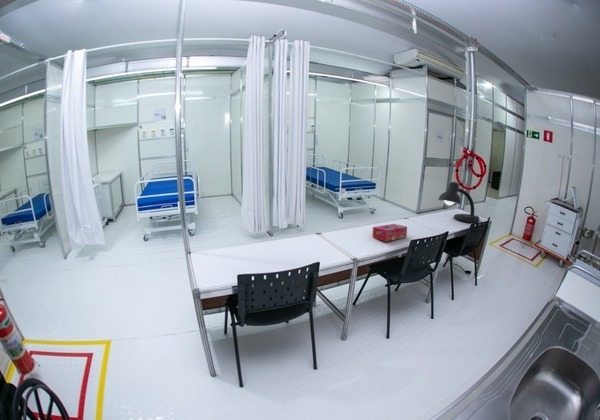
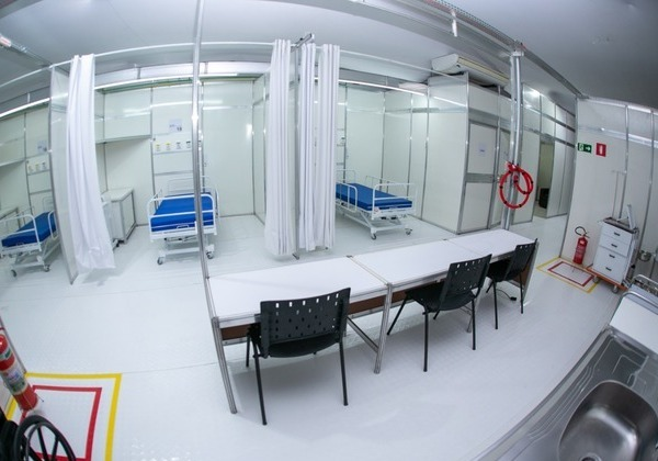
- tissue box [371,223,408,242]
- desk lamp [437,181,480,223]
